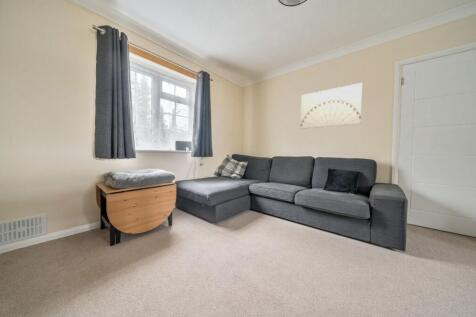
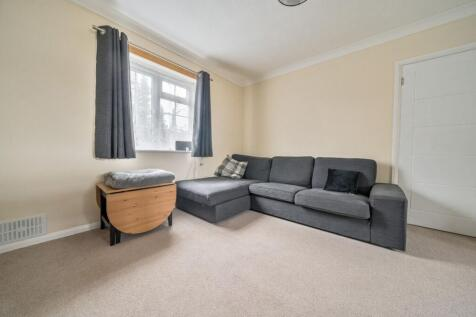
- wall art [300,82,363,130]
